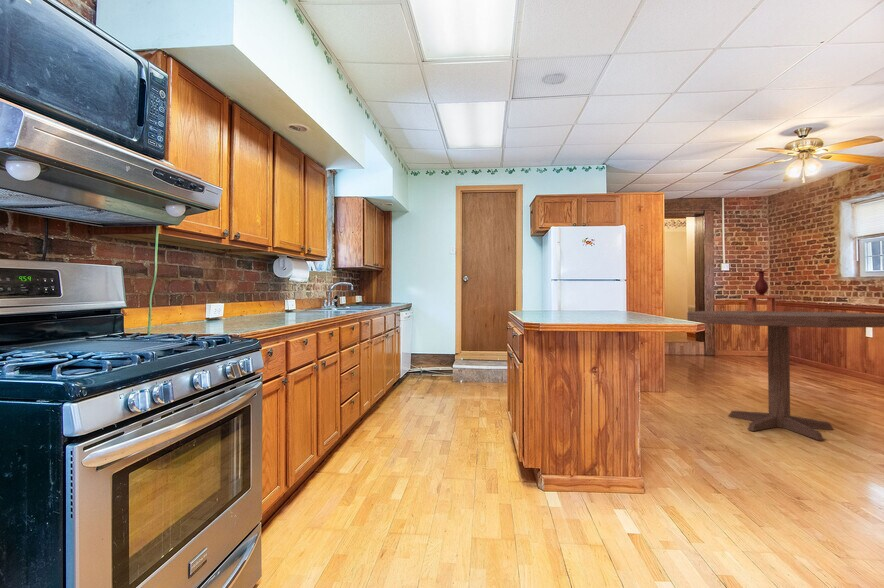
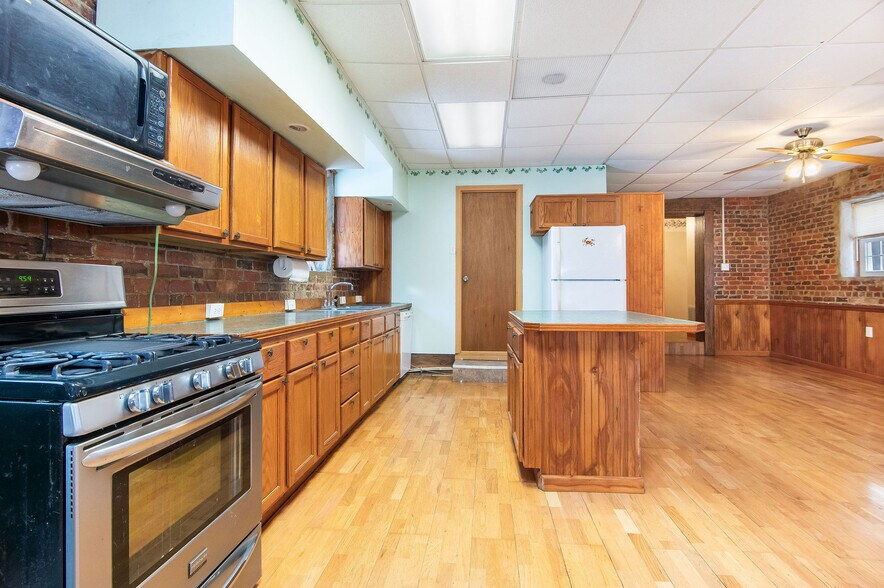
- dining table [686,310,884,441]
- vase [742,270,781,312]
